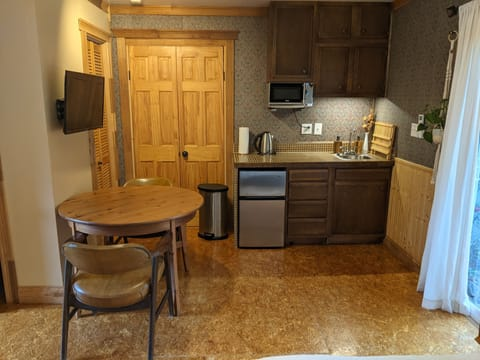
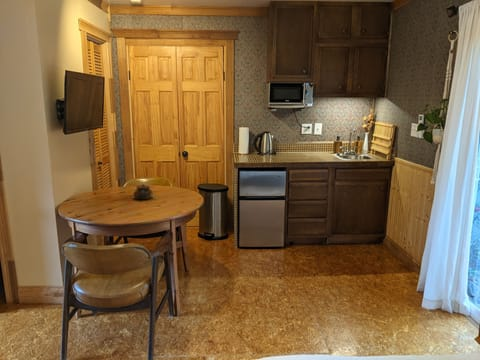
+ teapot [132,183,154,201]
